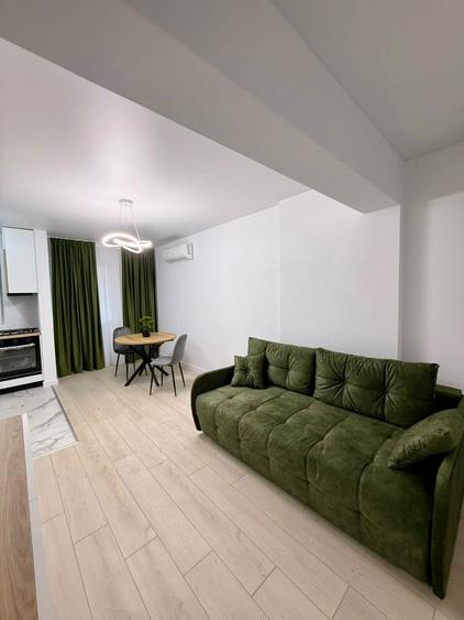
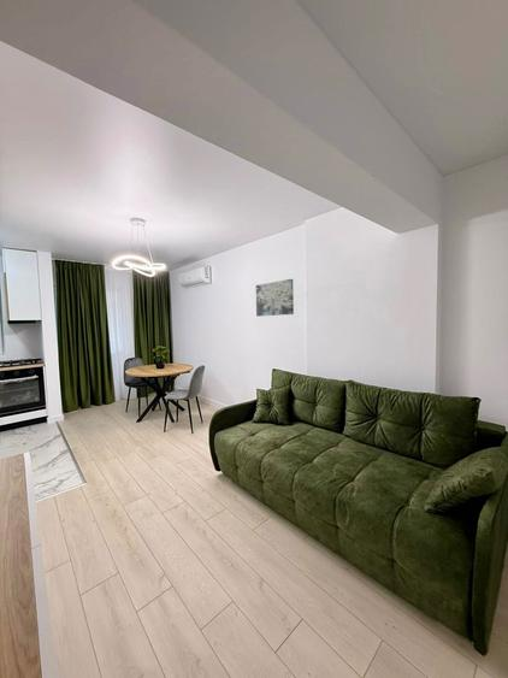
+ wall art [255,278,295,318]
